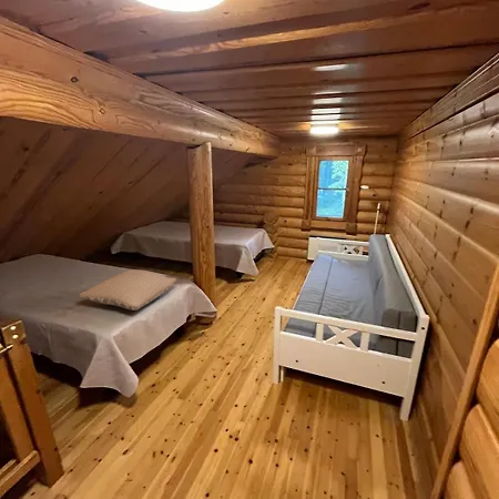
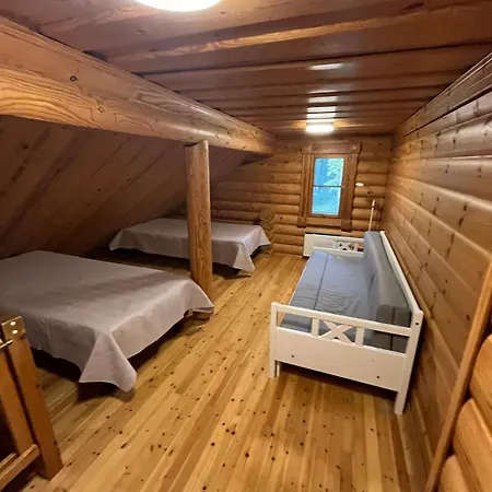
- pillow [79,268,177,312]
